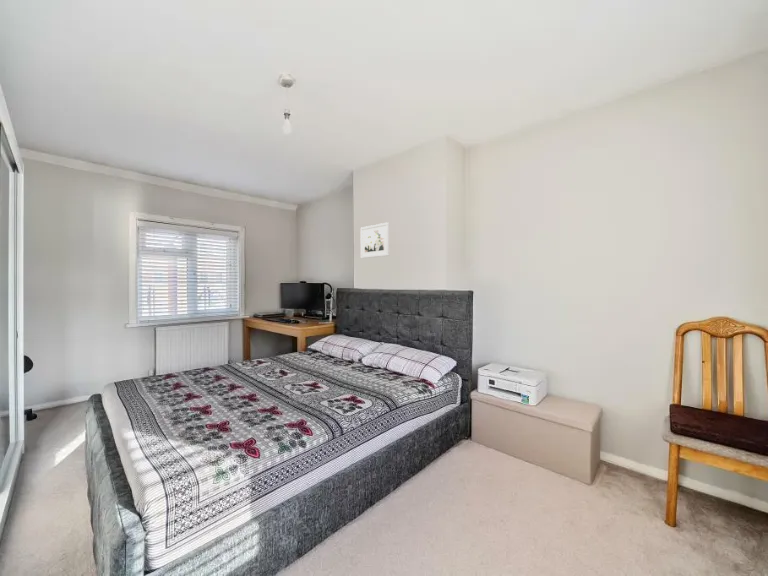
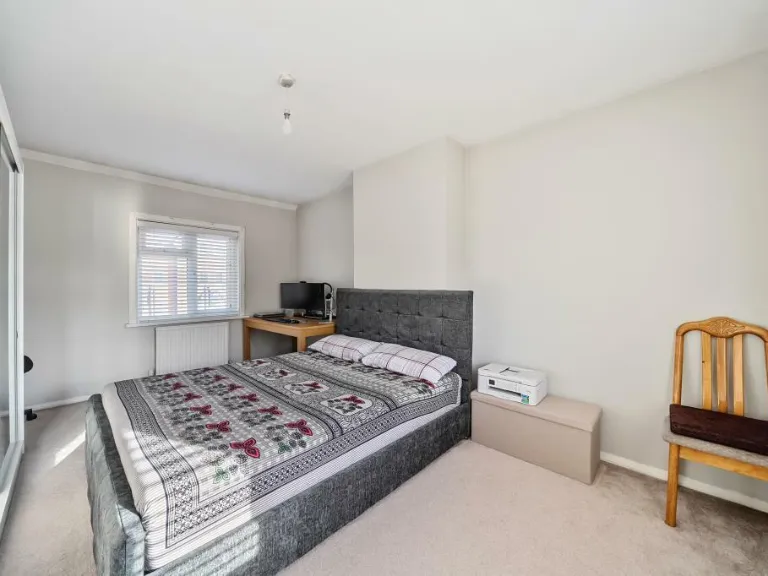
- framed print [360,222,390,259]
